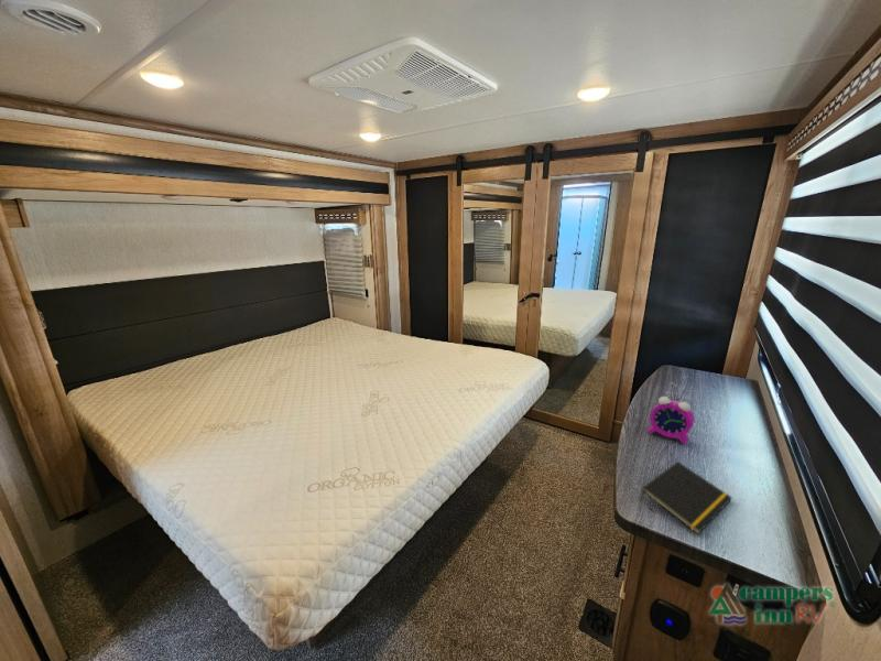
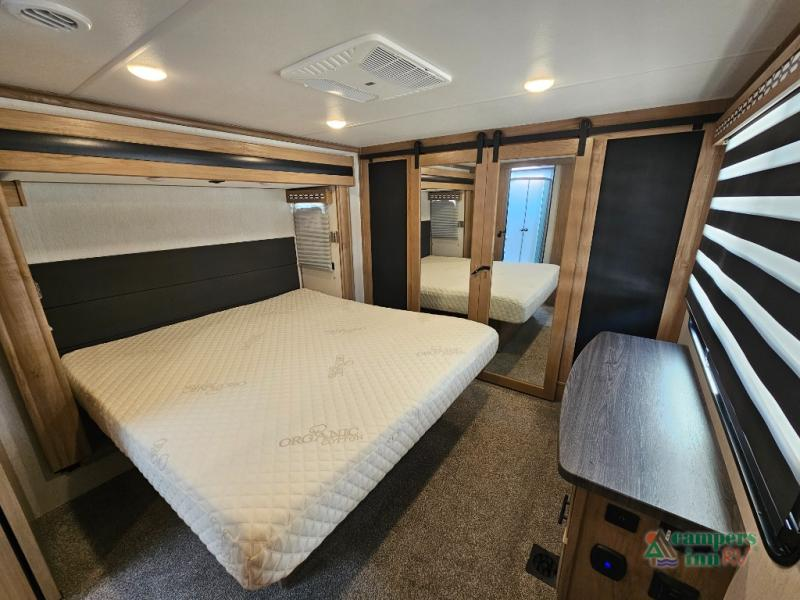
- notepad [639,460,733,535]
- alarm clock [646,391,696,445]
